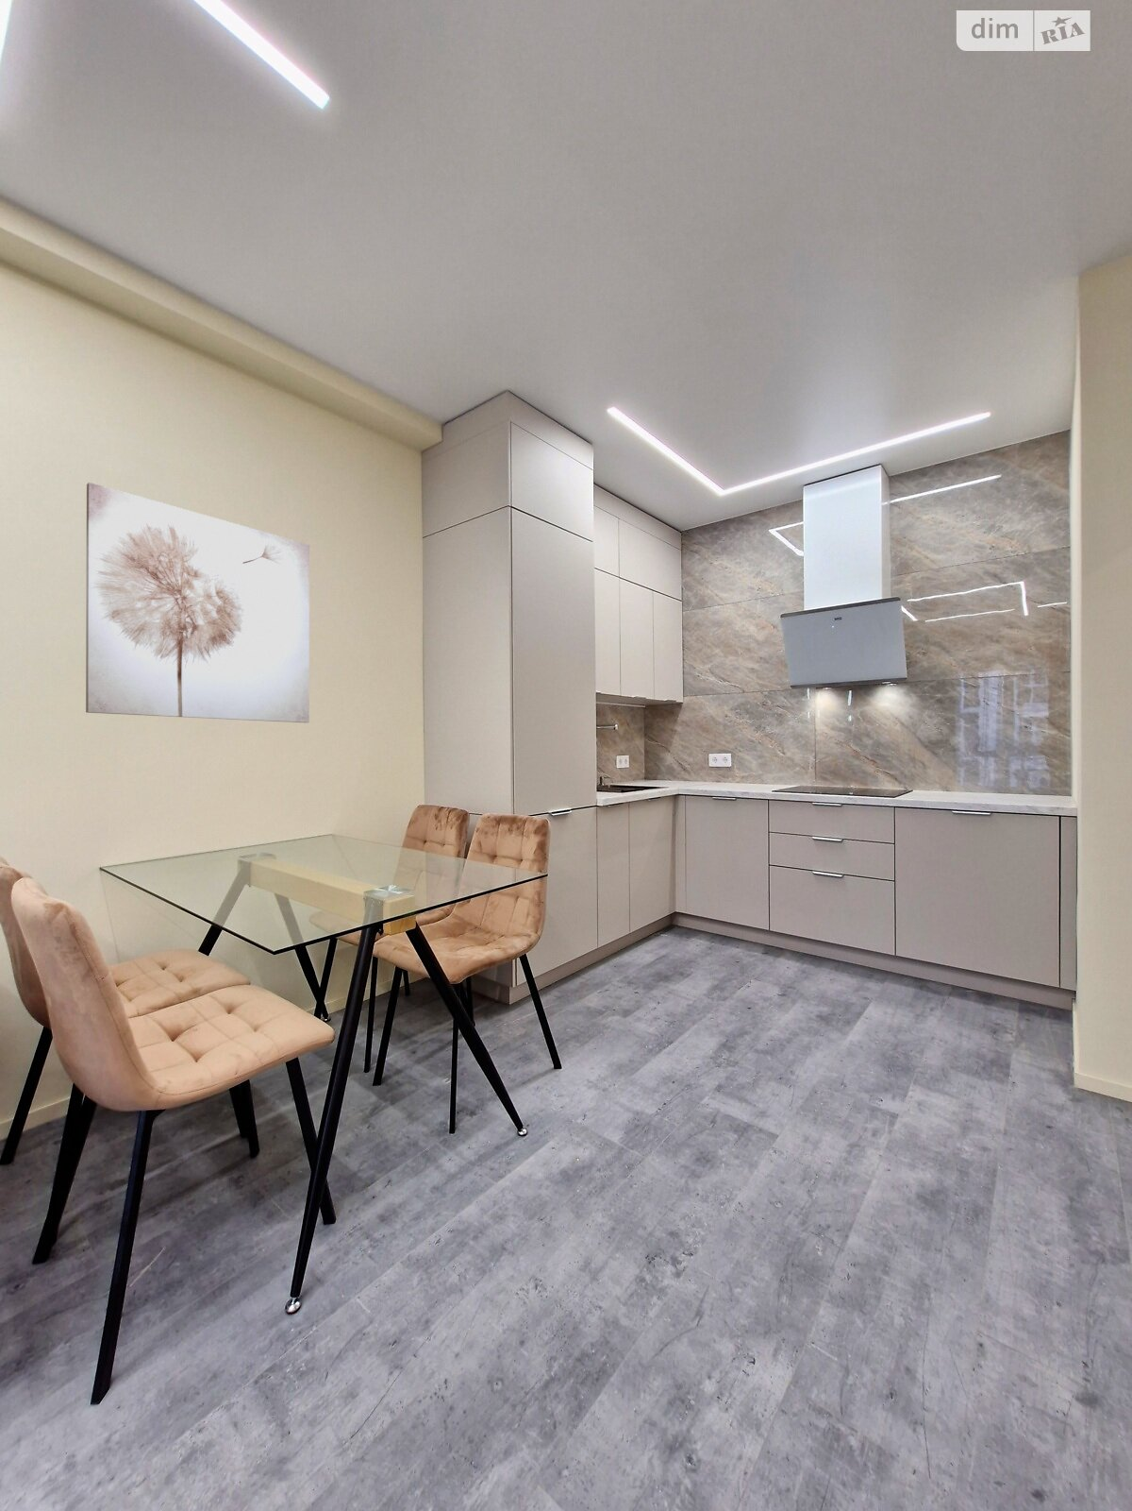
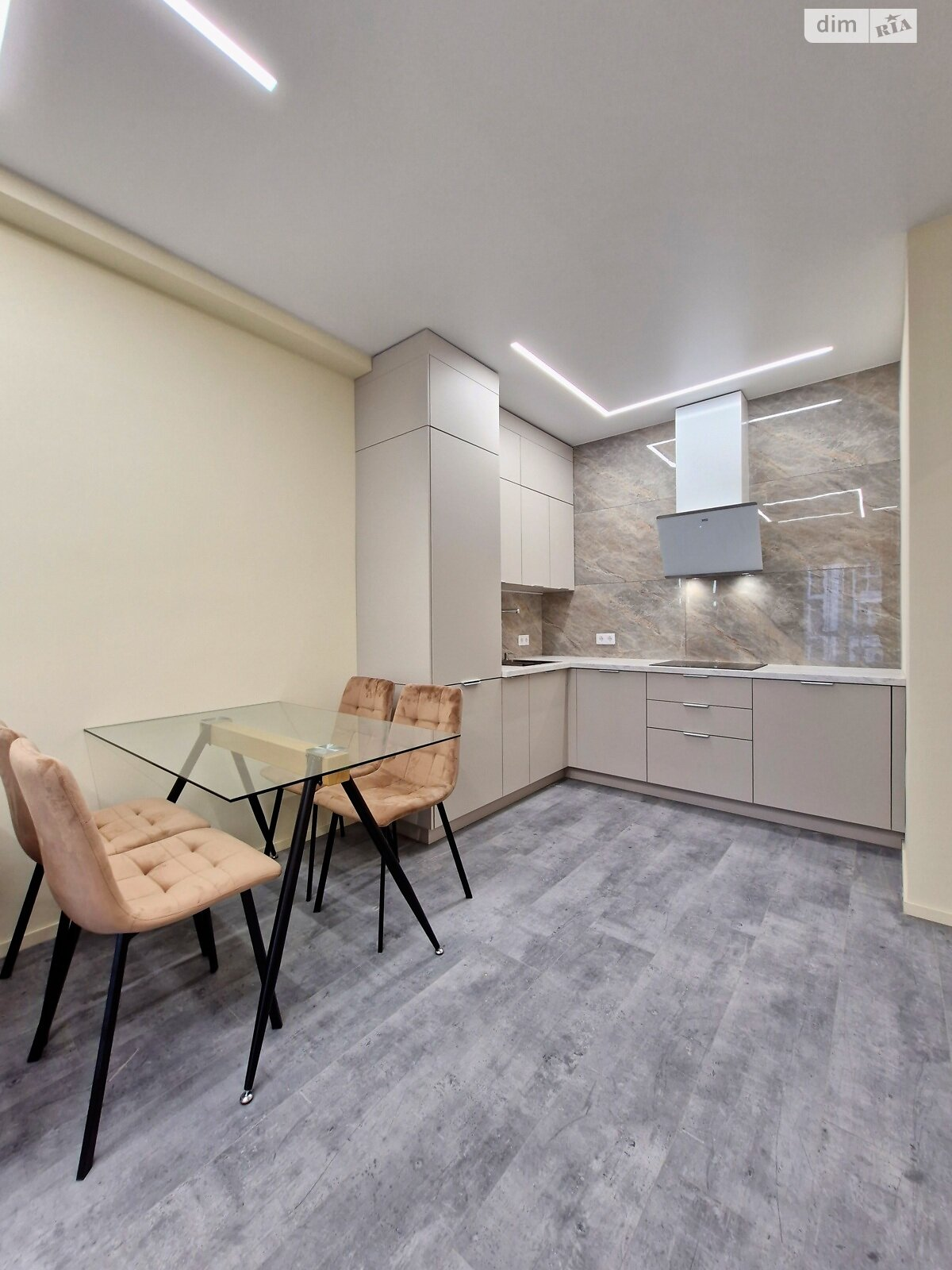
- wall art [84,482,310,723]
